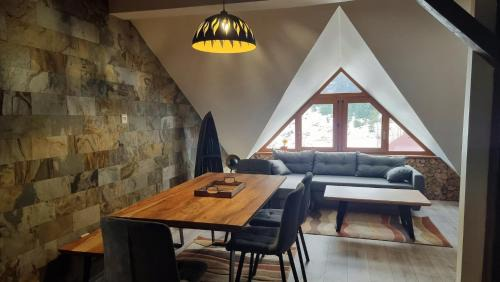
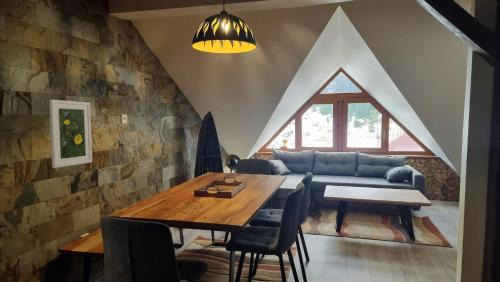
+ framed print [48,99,93,169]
